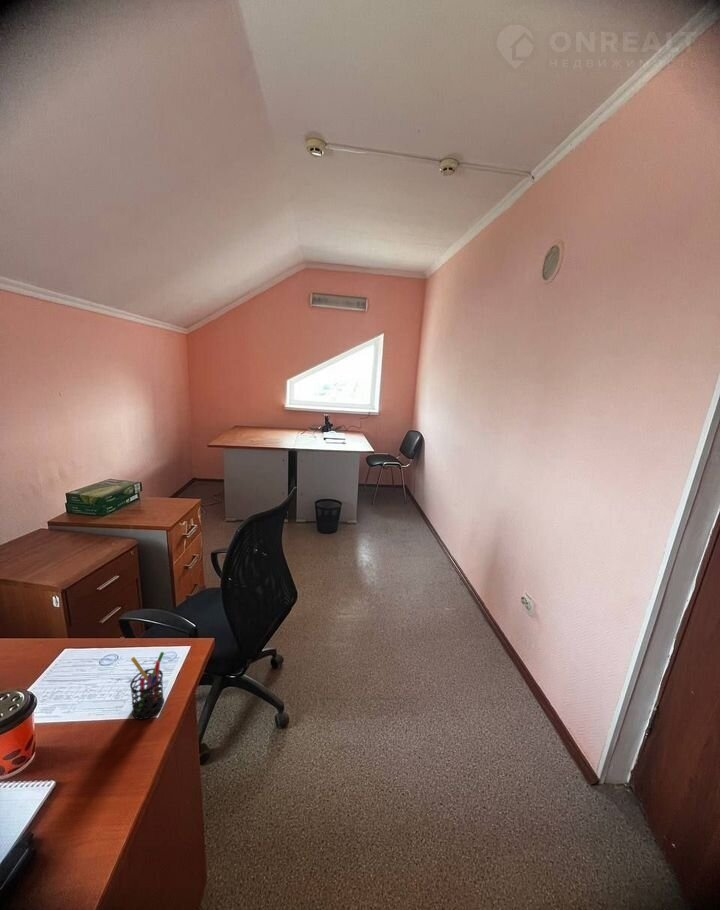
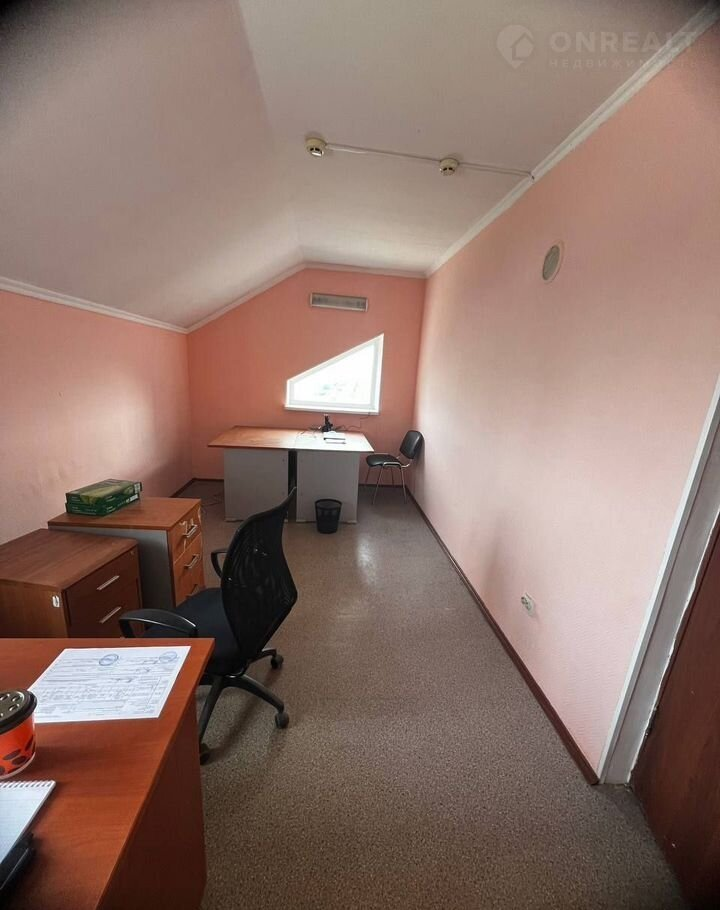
- pen holder [129,651,165,720]
